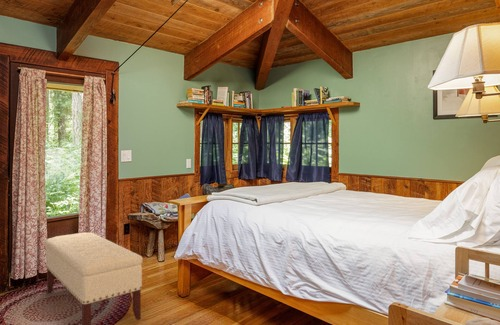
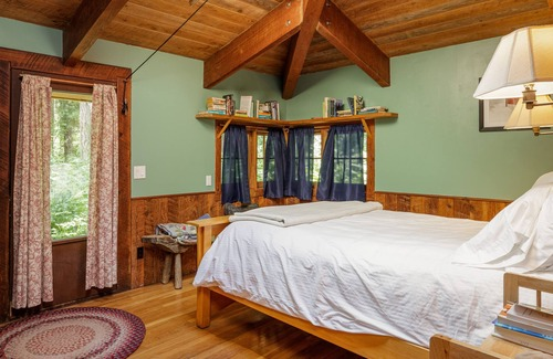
- bench [44,232,144,325]
